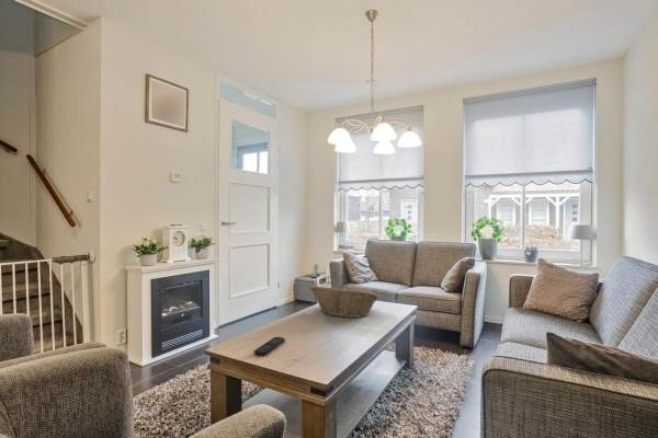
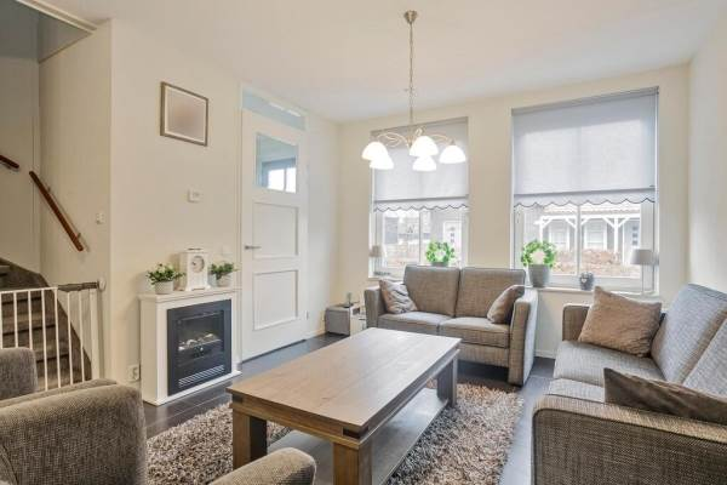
- remote control [253,336,286,356]
- fruit basket [309,285,381,319]
